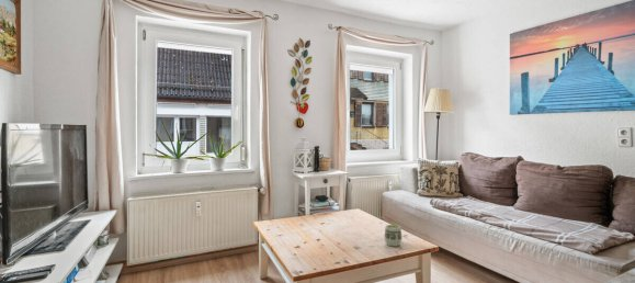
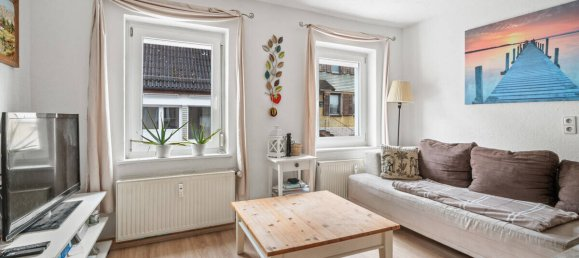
- cup [383,224,404,248]
